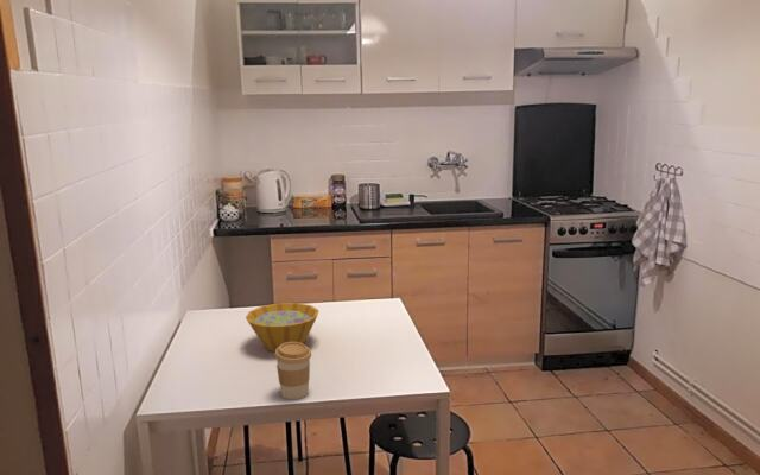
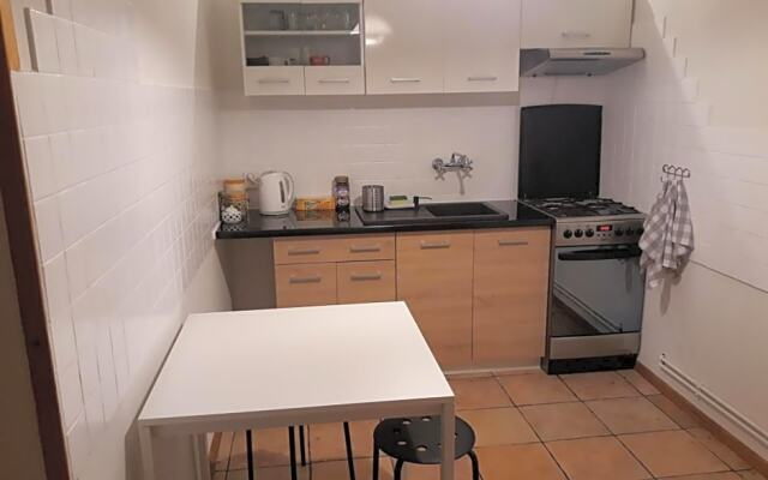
- coffee cup [273,342,312,400]
- bowl [245,302,319,353]
